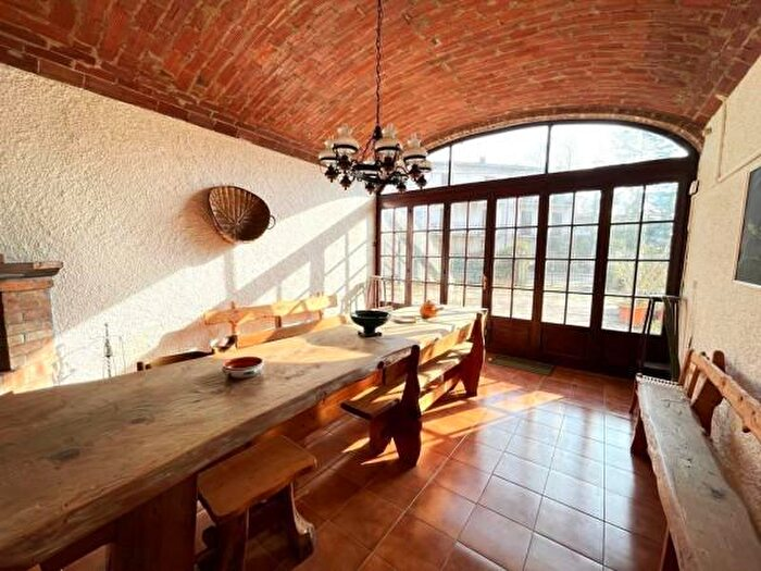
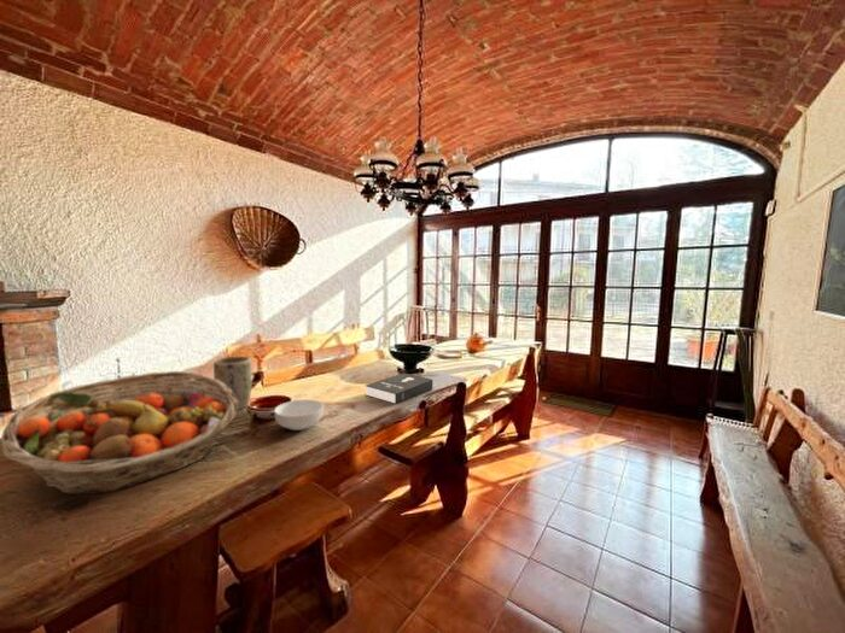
+ booklet [365,371,433,405]
+ fruit basket [0,370,238,496]
+ plant pot [212,356,253,411]
+ cereal bowl [273,399,325,432]
